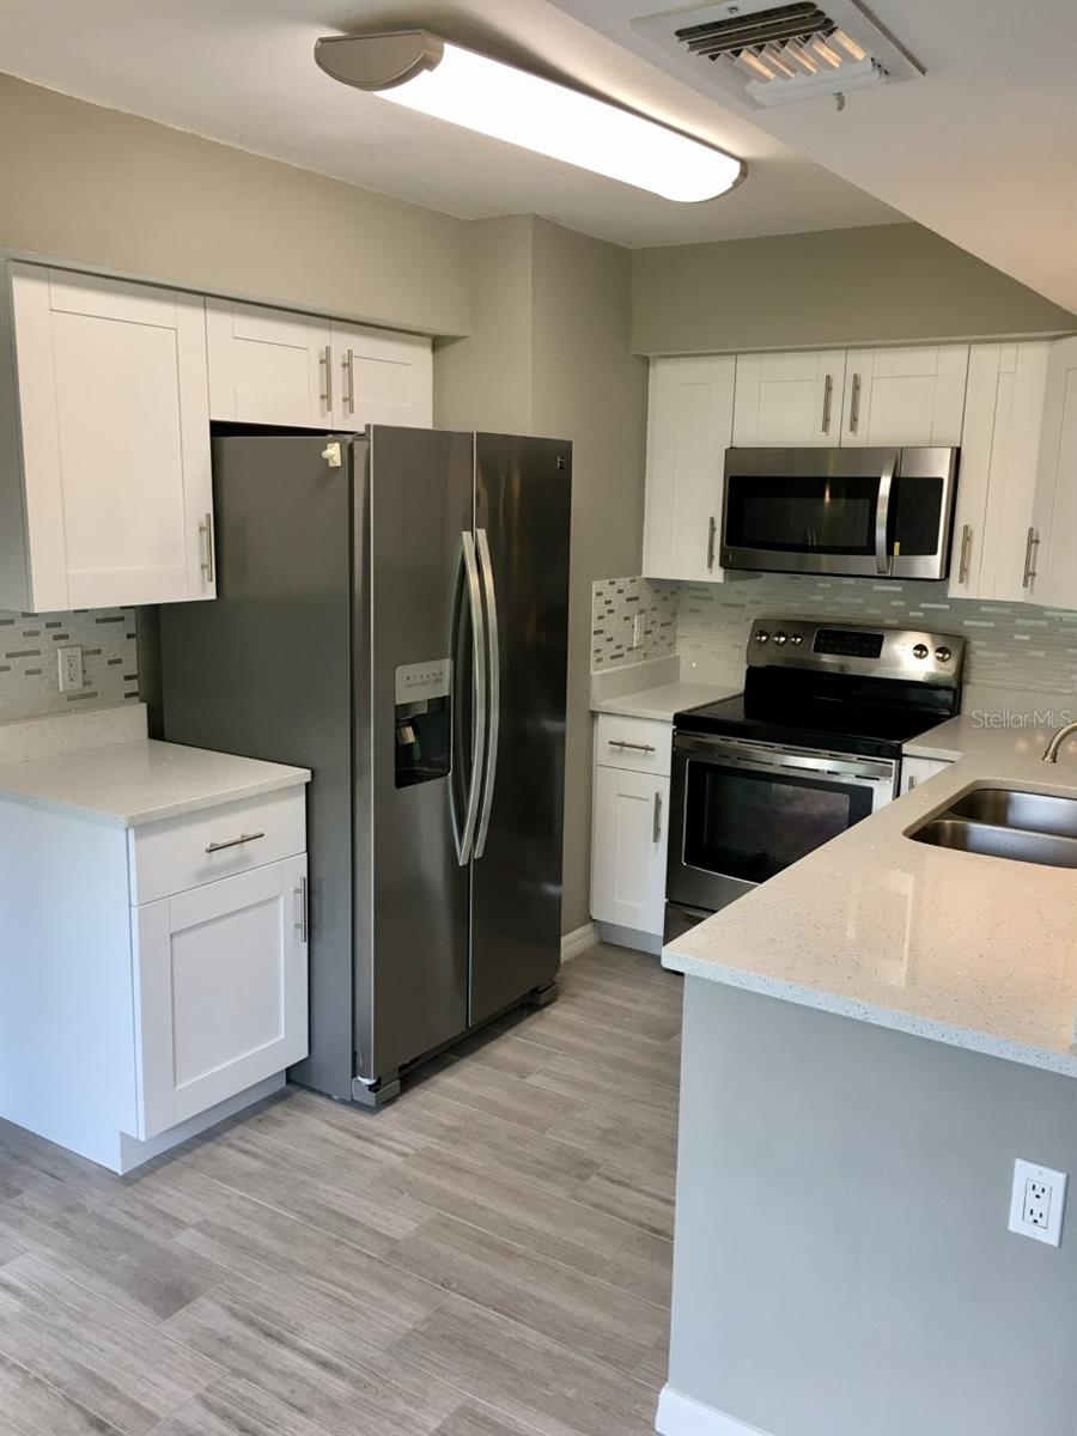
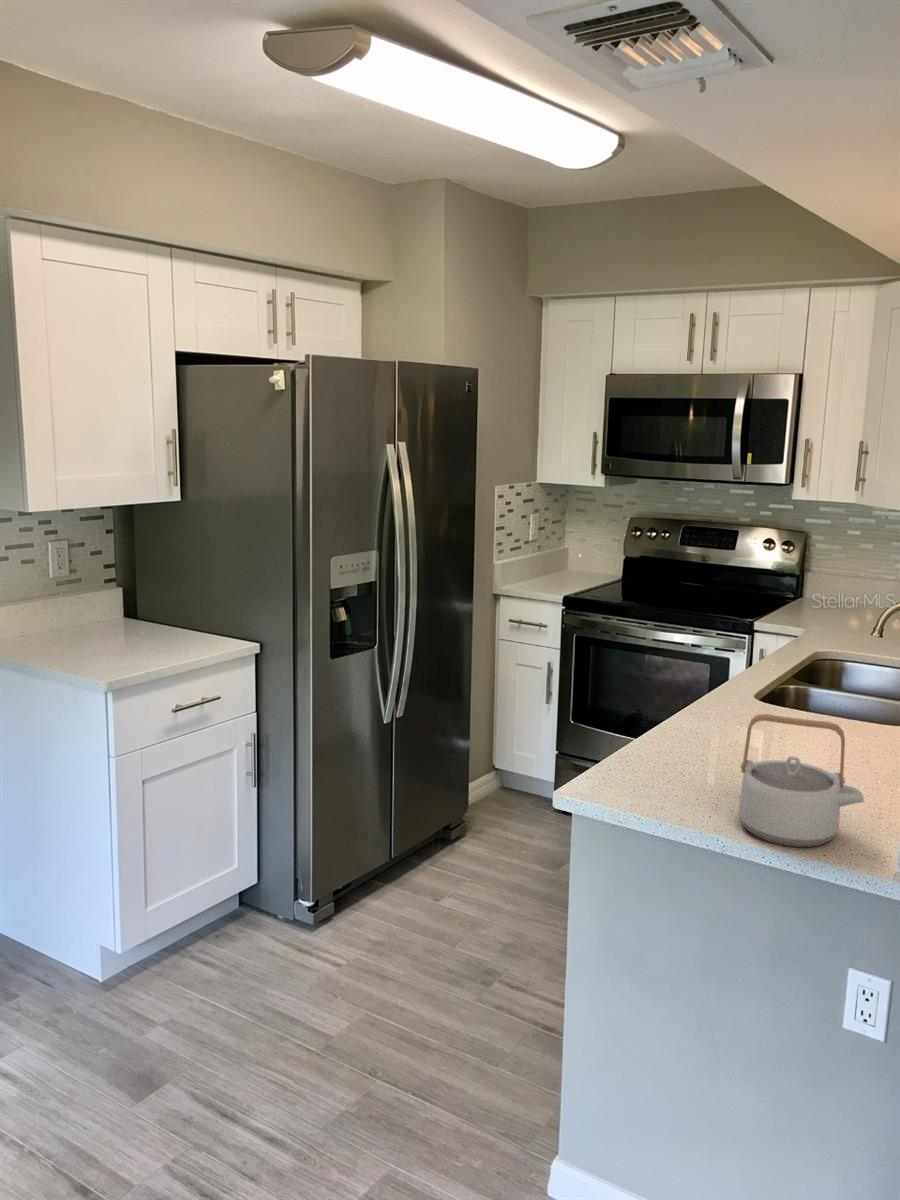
+ teapot [737,713,865,848]
